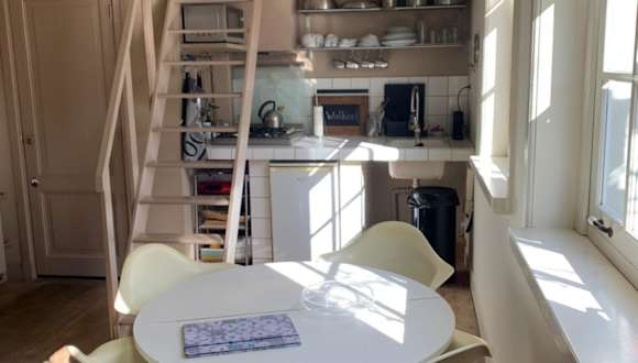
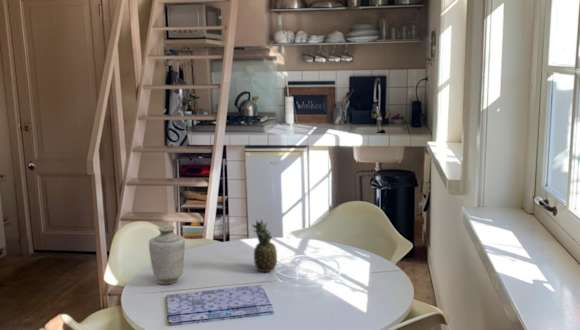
+ fruit [250,218,278,273]
+ vase [148,225,186,285]
